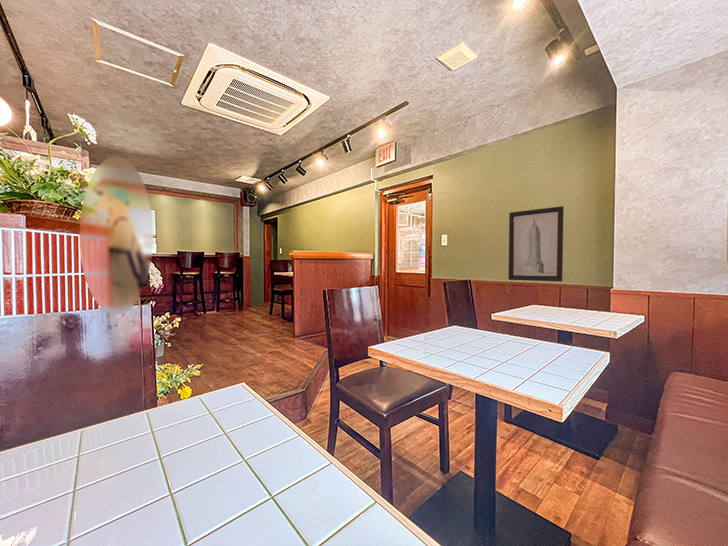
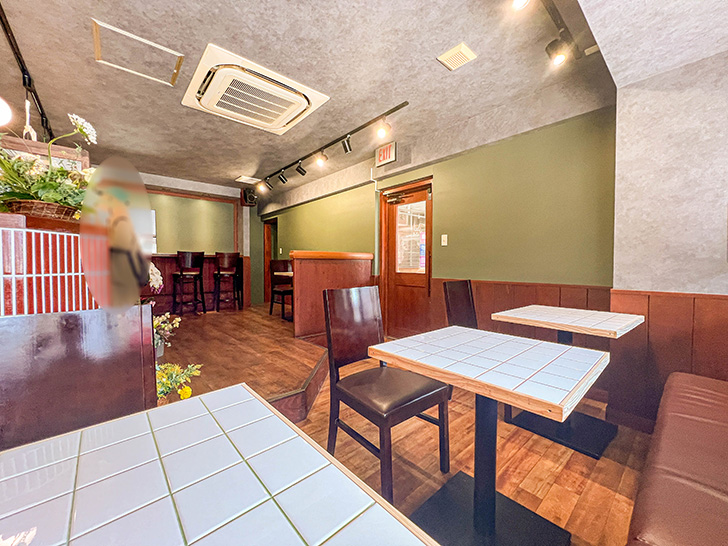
- wall art [508,205,565,282]
